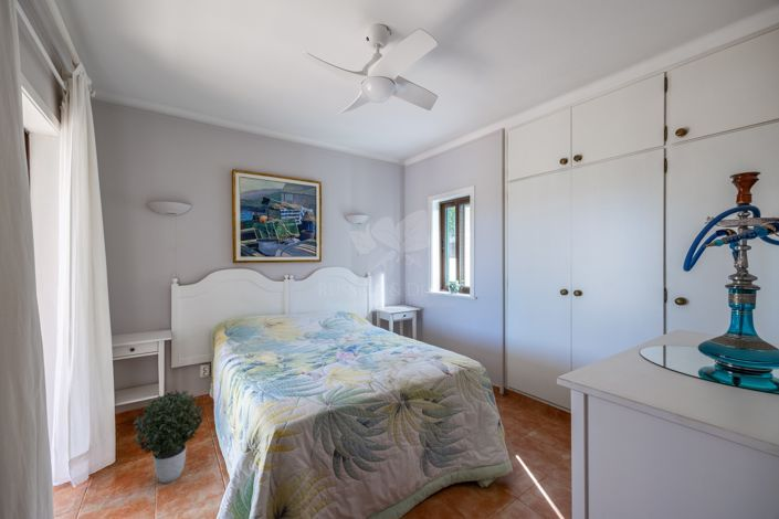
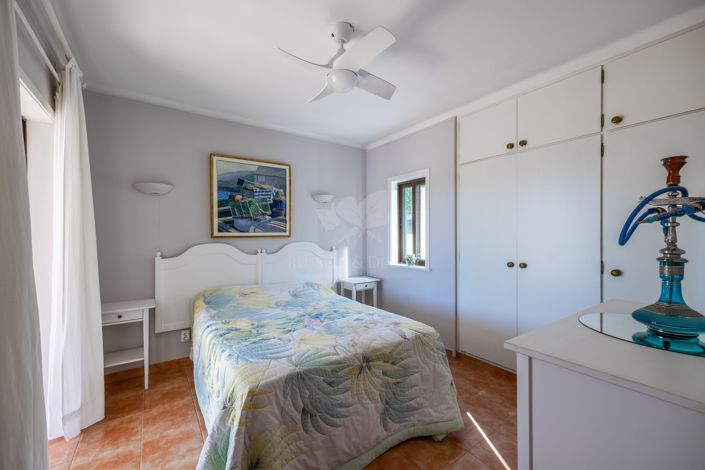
- potted plant [131,389,206,484]
